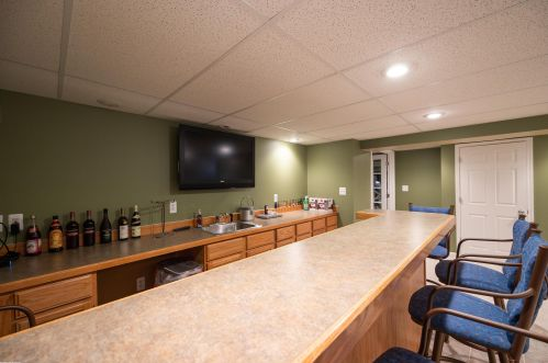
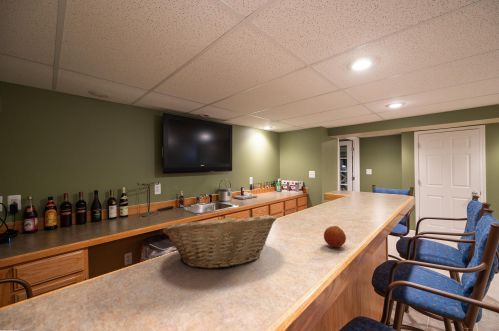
+ fruit [323,225,347,248]
+ fruit basket [162,213,277,270]
